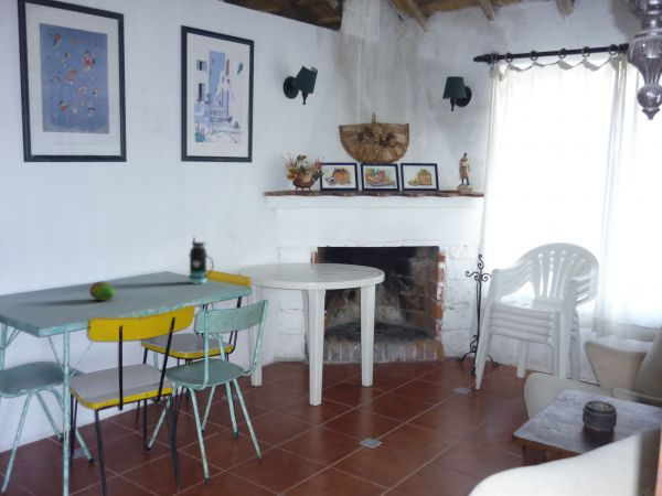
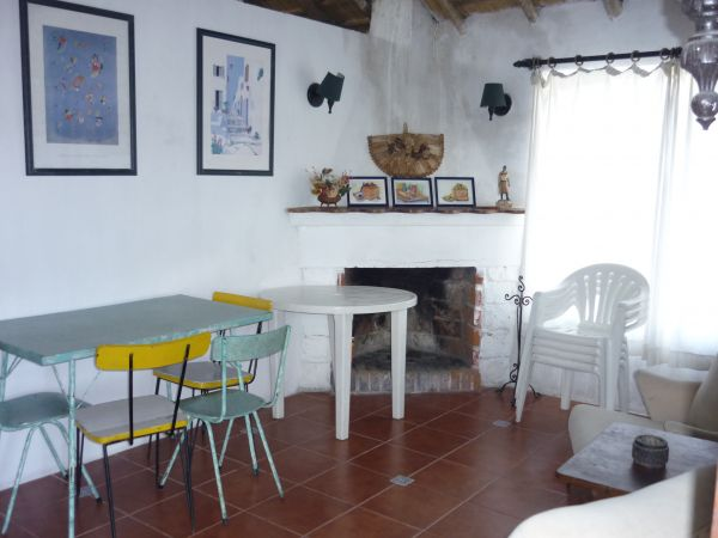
- bottle [188,236,215,284]
- fruit [88,281,116,302]
